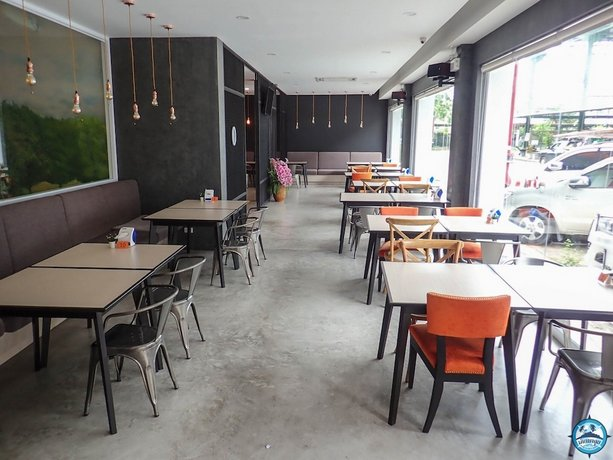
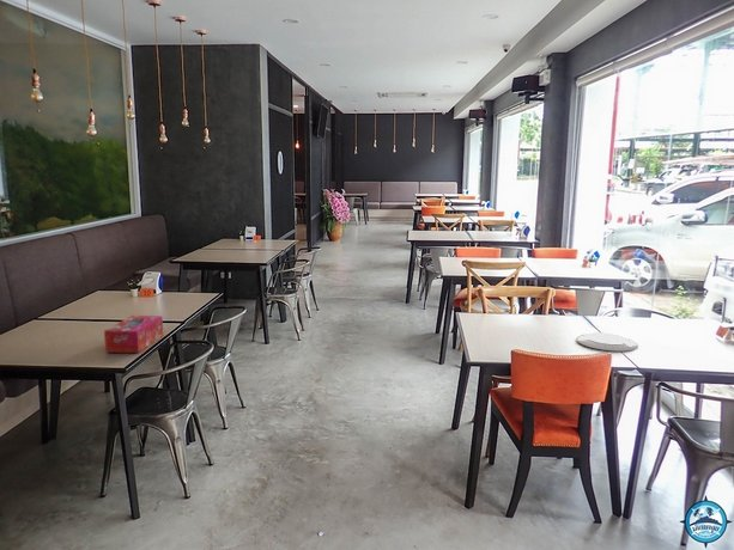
+ tissue box [103,314,164,354]
+ plate [575,331,639,353]
